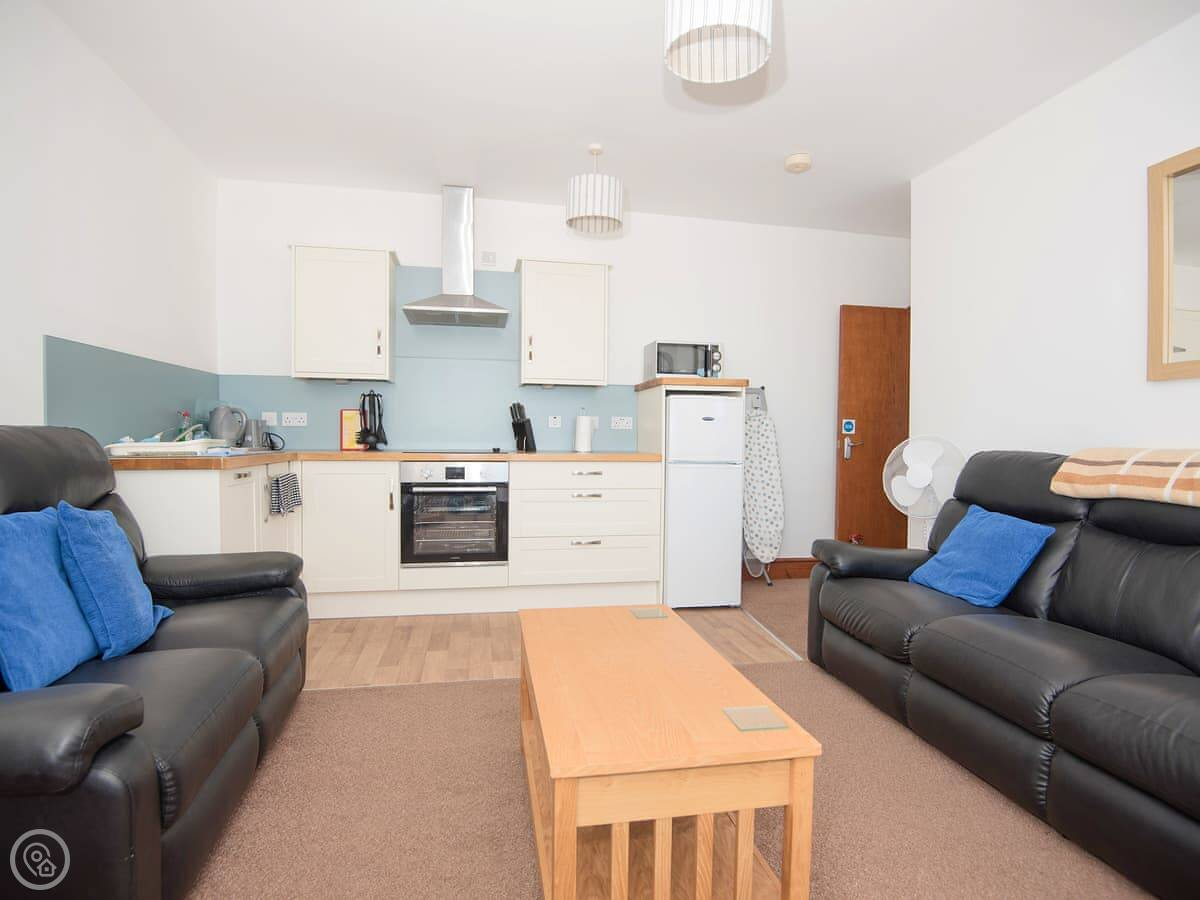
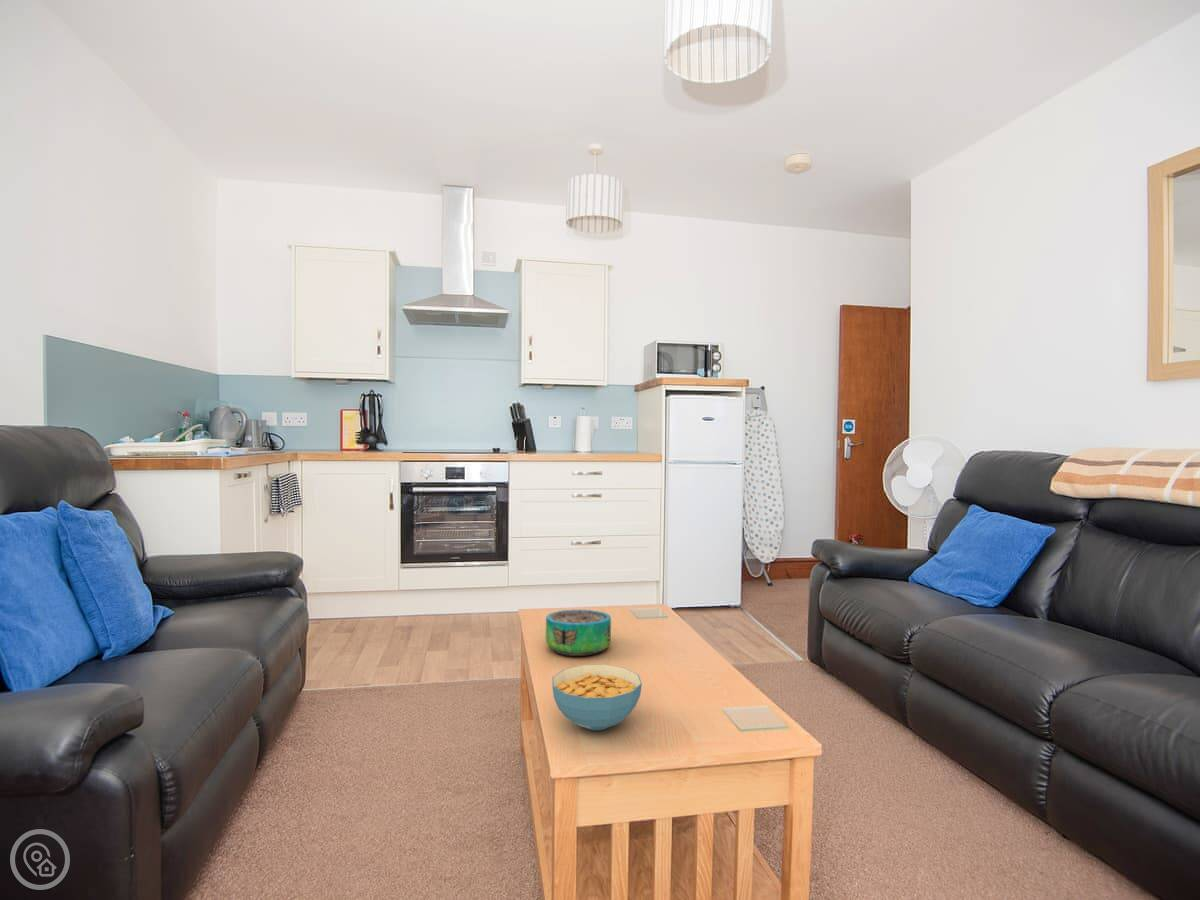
+ decorative bowl [545,608,612,657]
+ cereal bowl [551,664,643,731]
